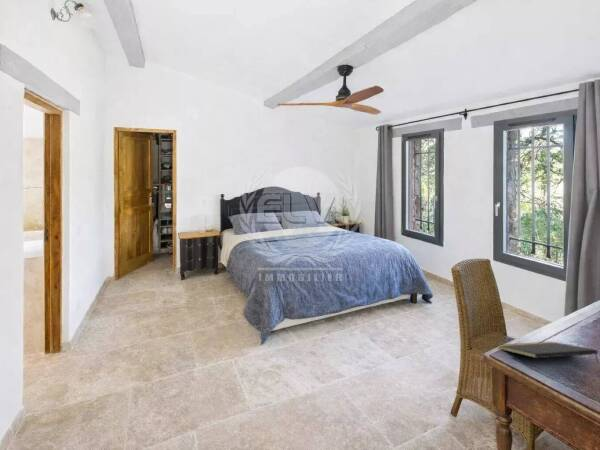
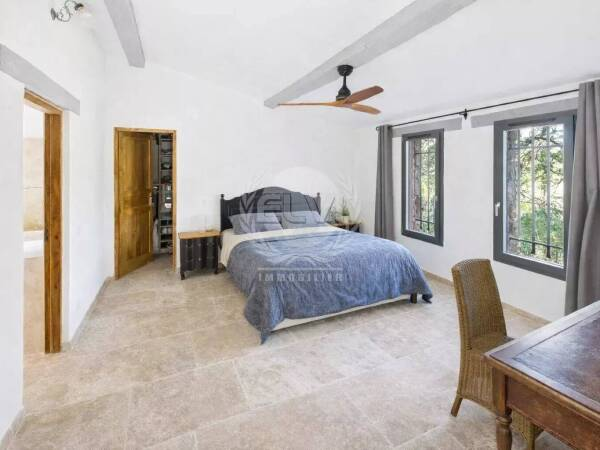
- notepad [497,341,599,364]
